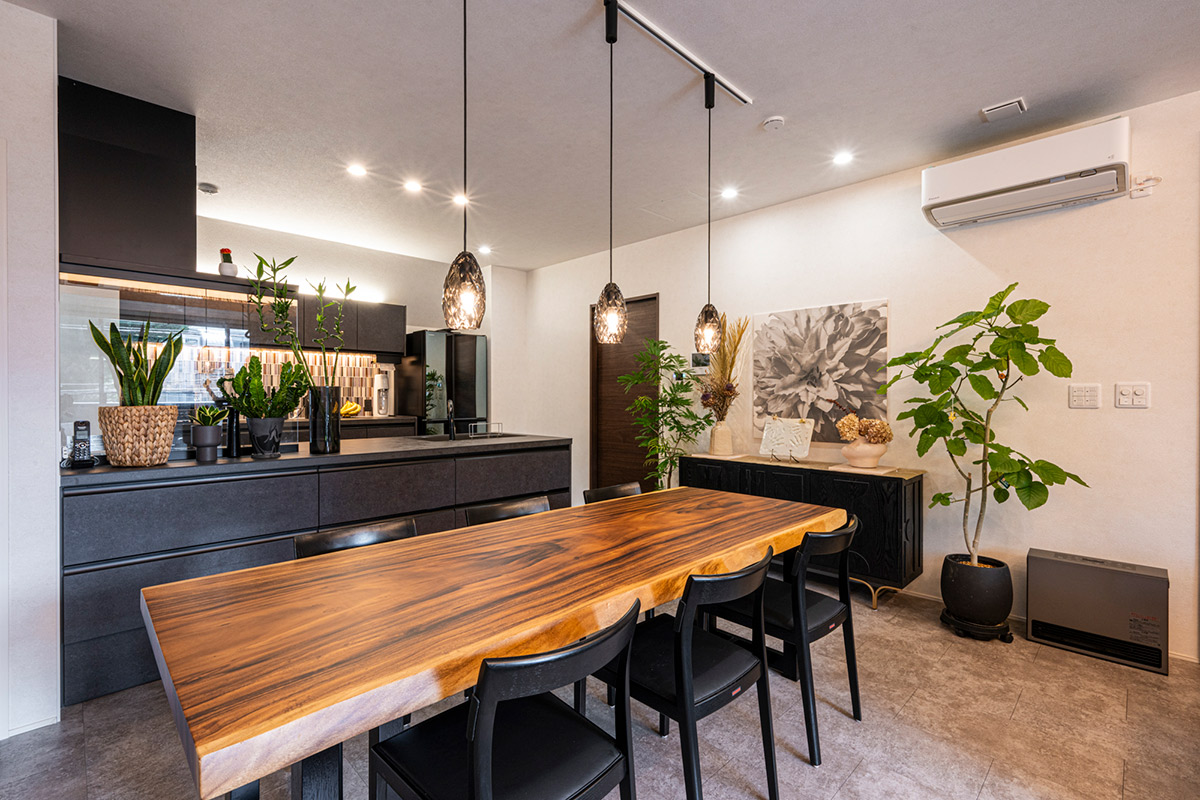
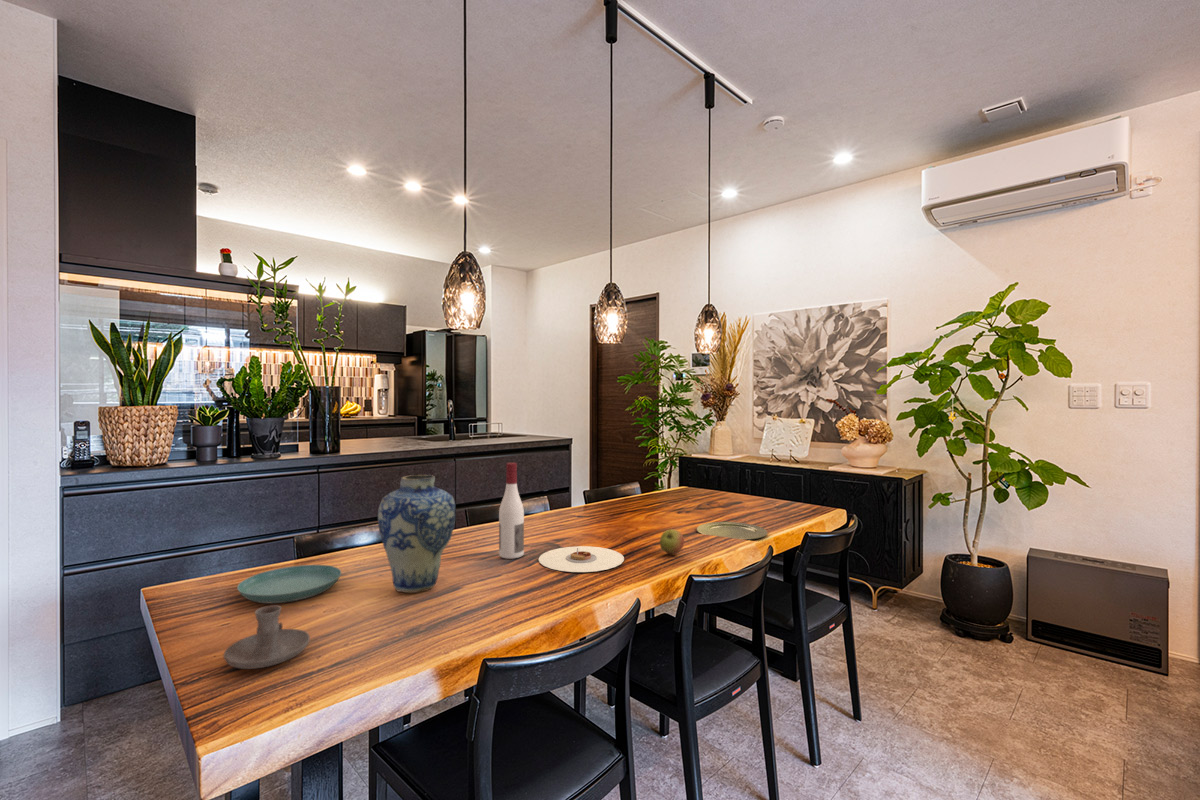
+ vase [377,474,456,594]
+ alcohol [498,462,525,560]
+ saucer [236,564,342,604]
+ apple [659,528,685,555]
+ plate [696,521,768,541]
+ plate [538,545,625,573]
+ candle holder [222,604,311,670]
